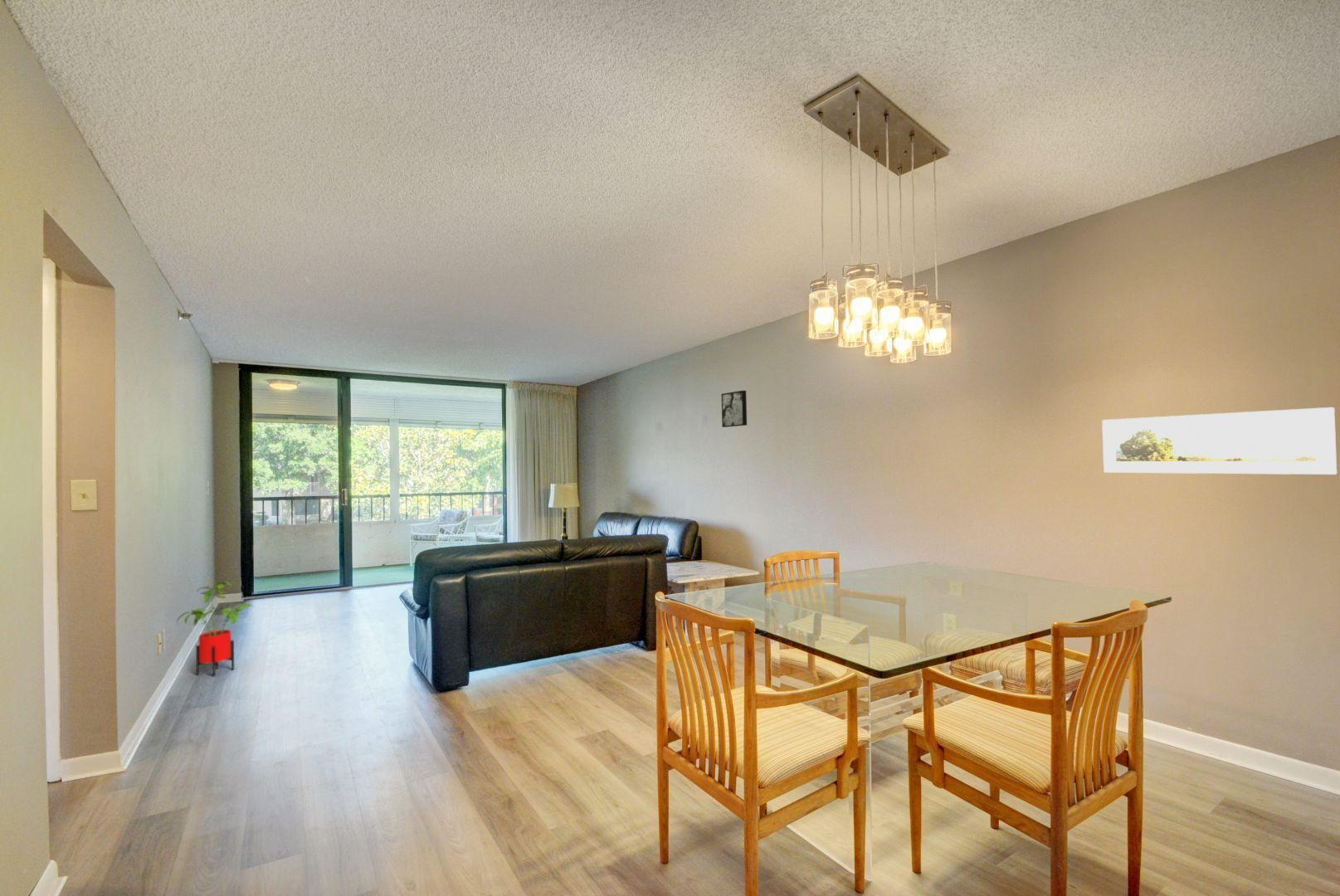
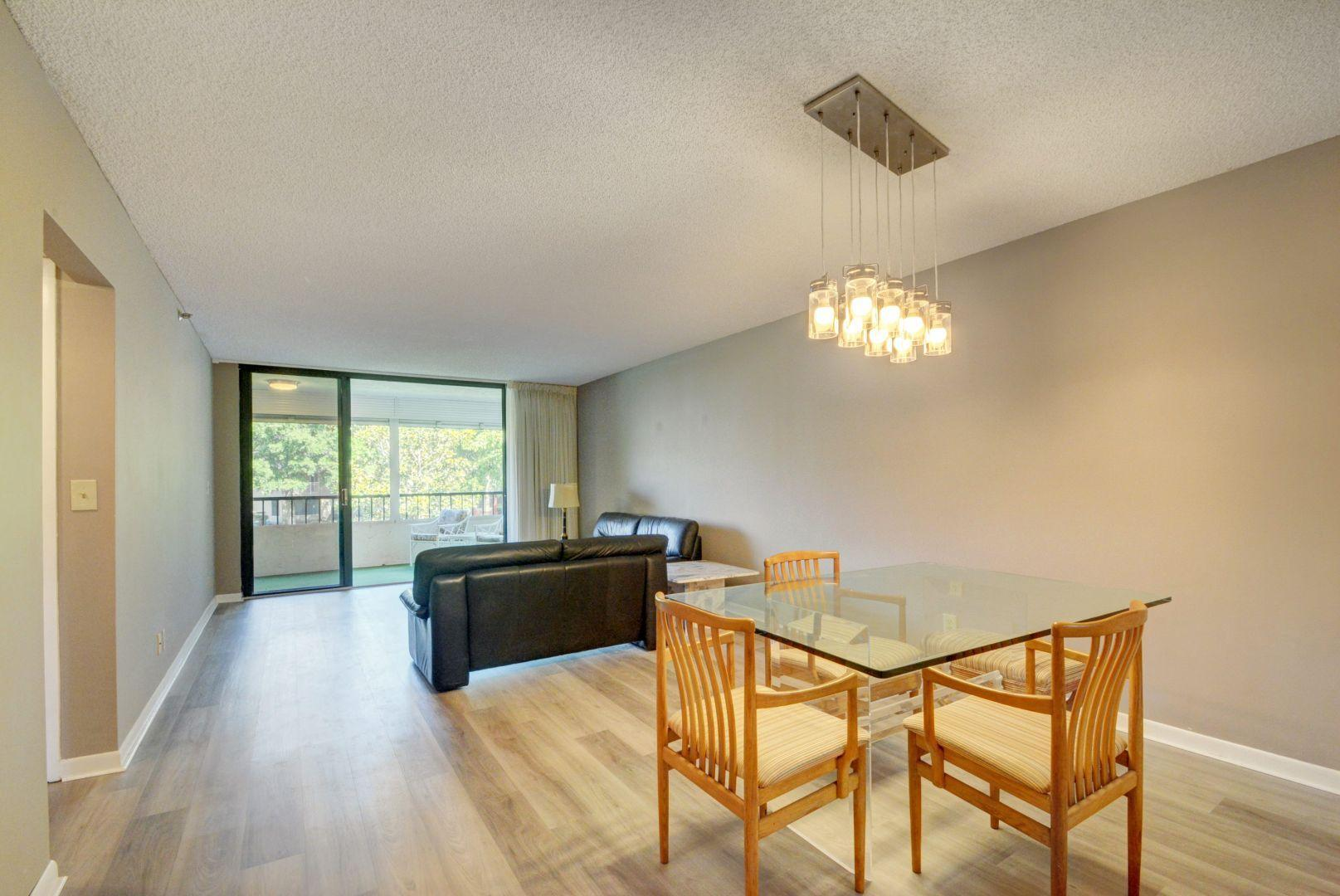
- house plant [176,581,255,678]
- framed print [1101,407,1338,475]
- wall art [721,390,748,428]
